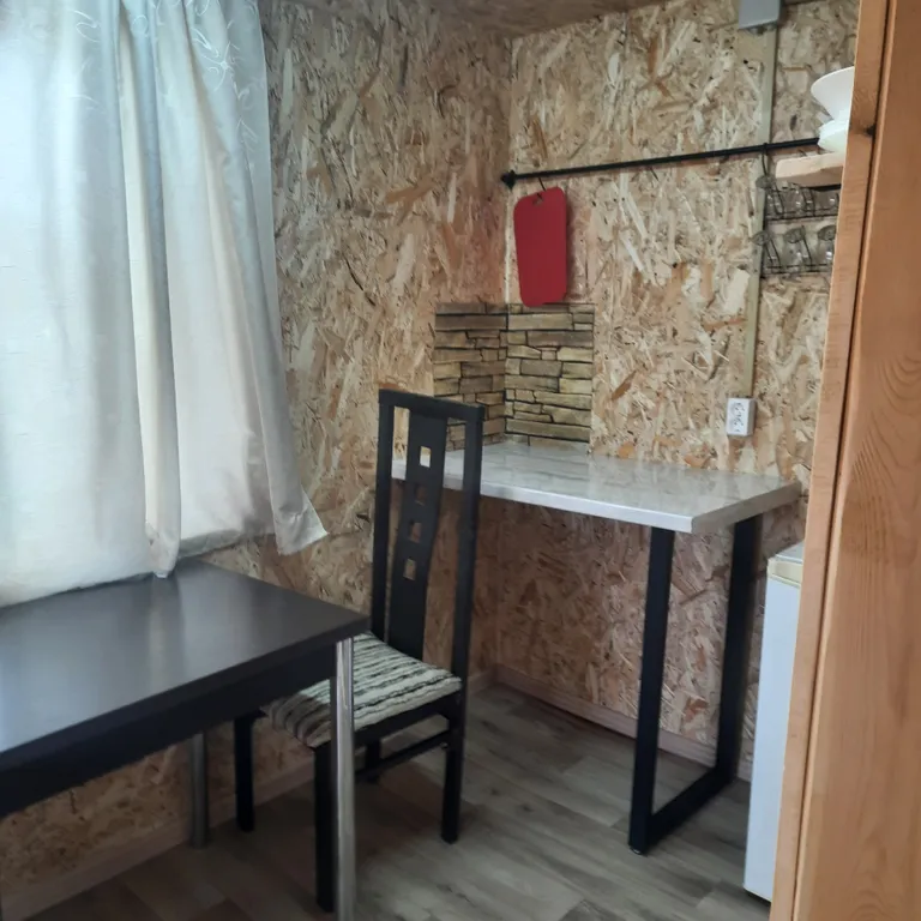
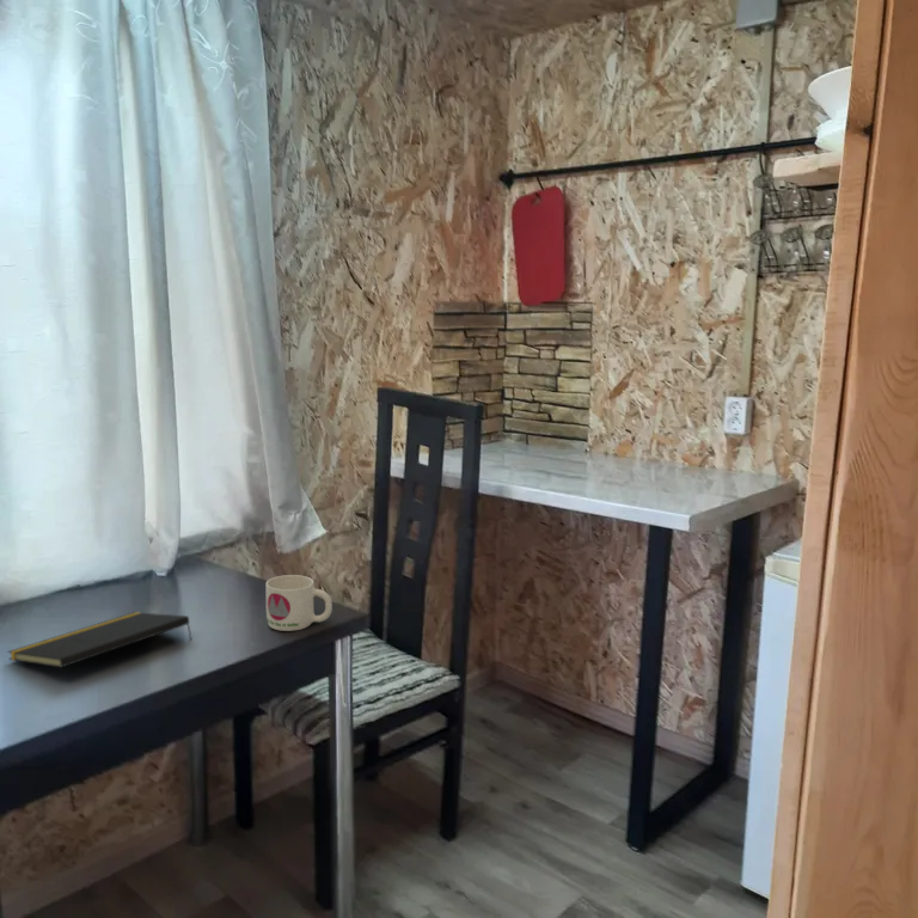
+ notepad [7,611,194,668]
+ mug [264,574,333,632]
